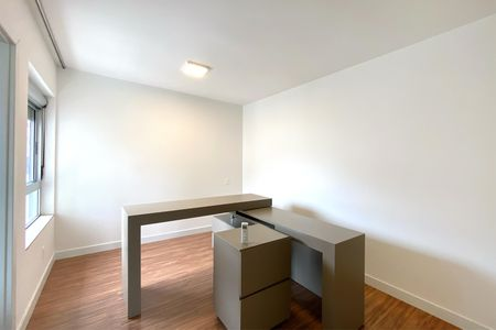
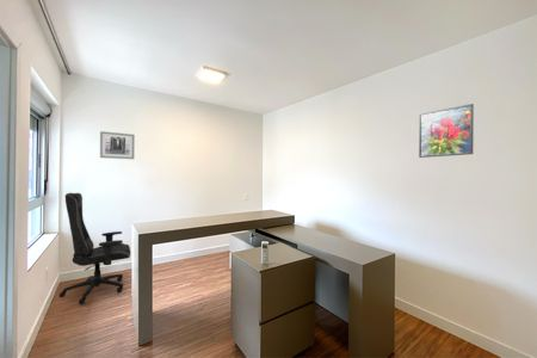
+ office chair [58,192,131,305]
+ wall art [99,130,136,160]
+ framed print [418,103,475,159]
